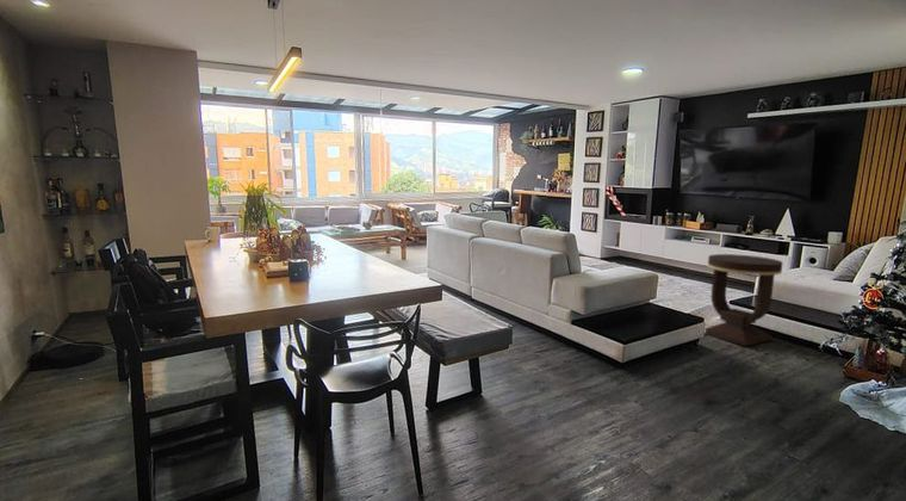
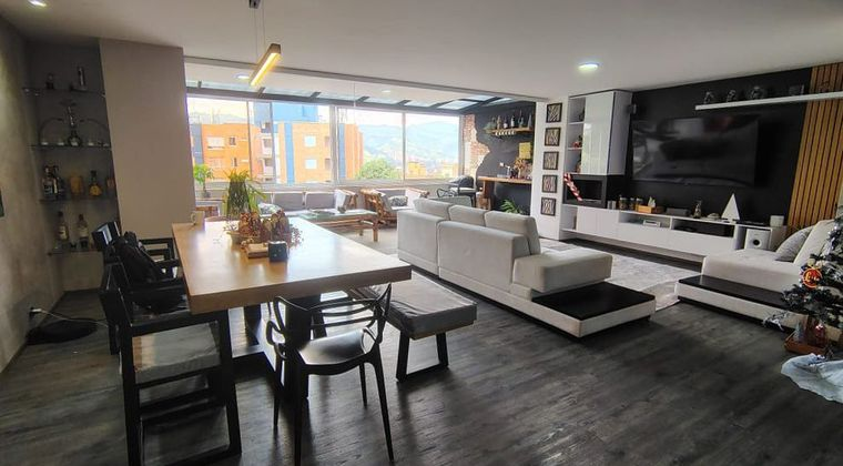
- side table [703,253,784,347]
